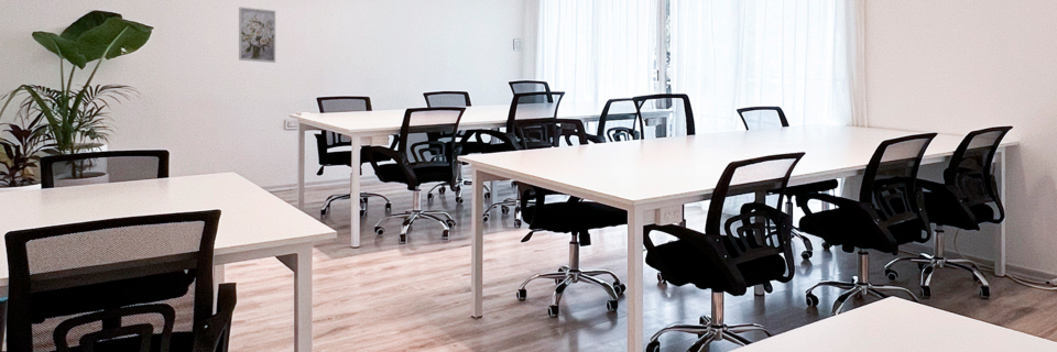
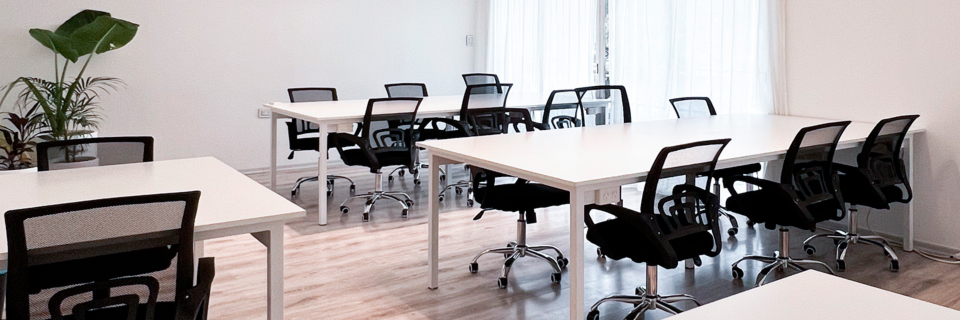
- wall art [238,6,276,64]
